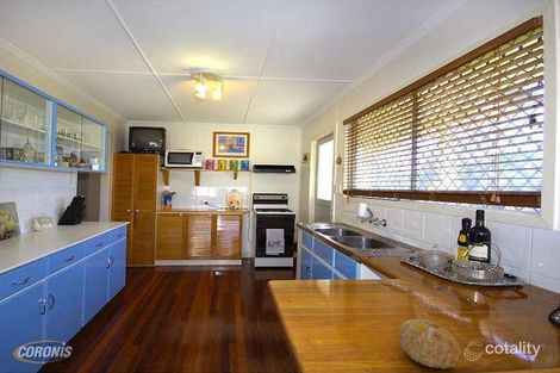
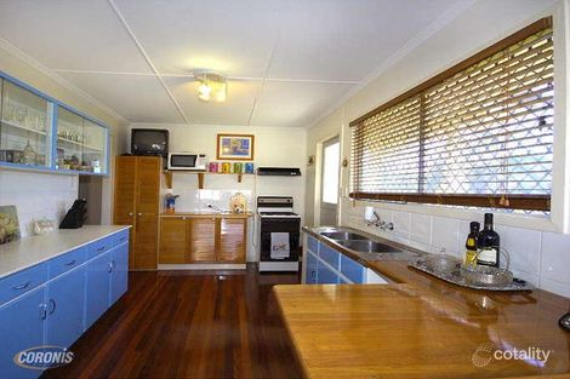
- fruit [398,318,461,369]
